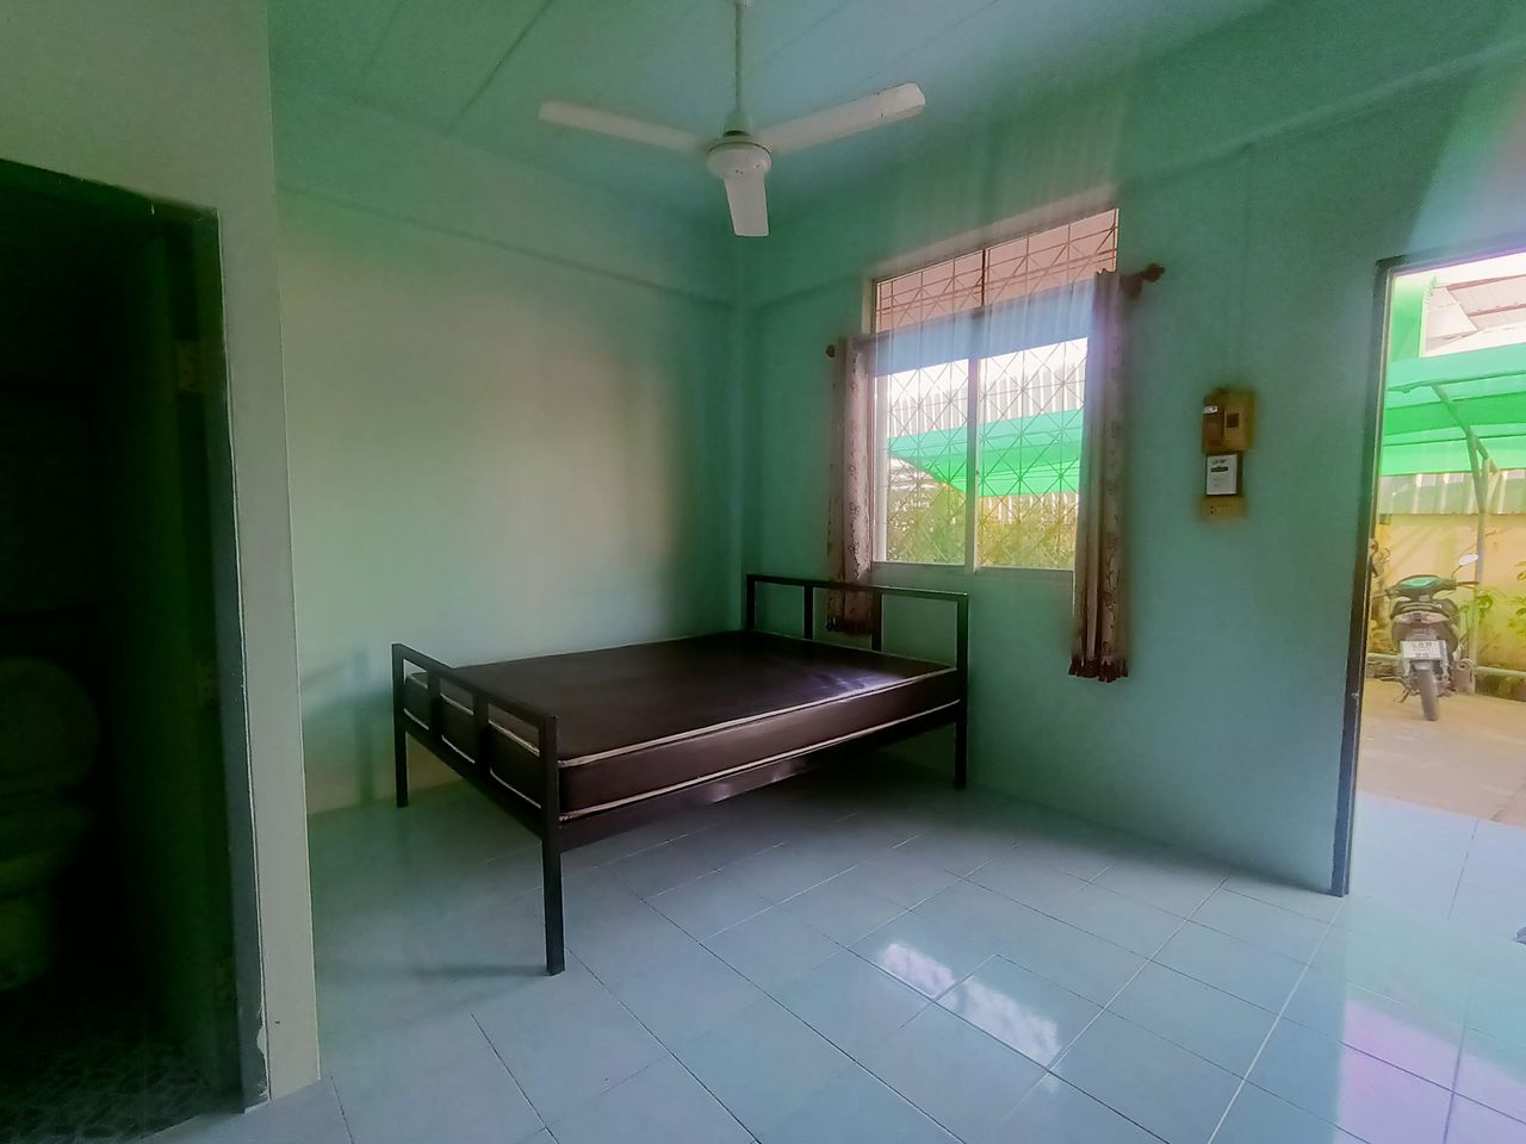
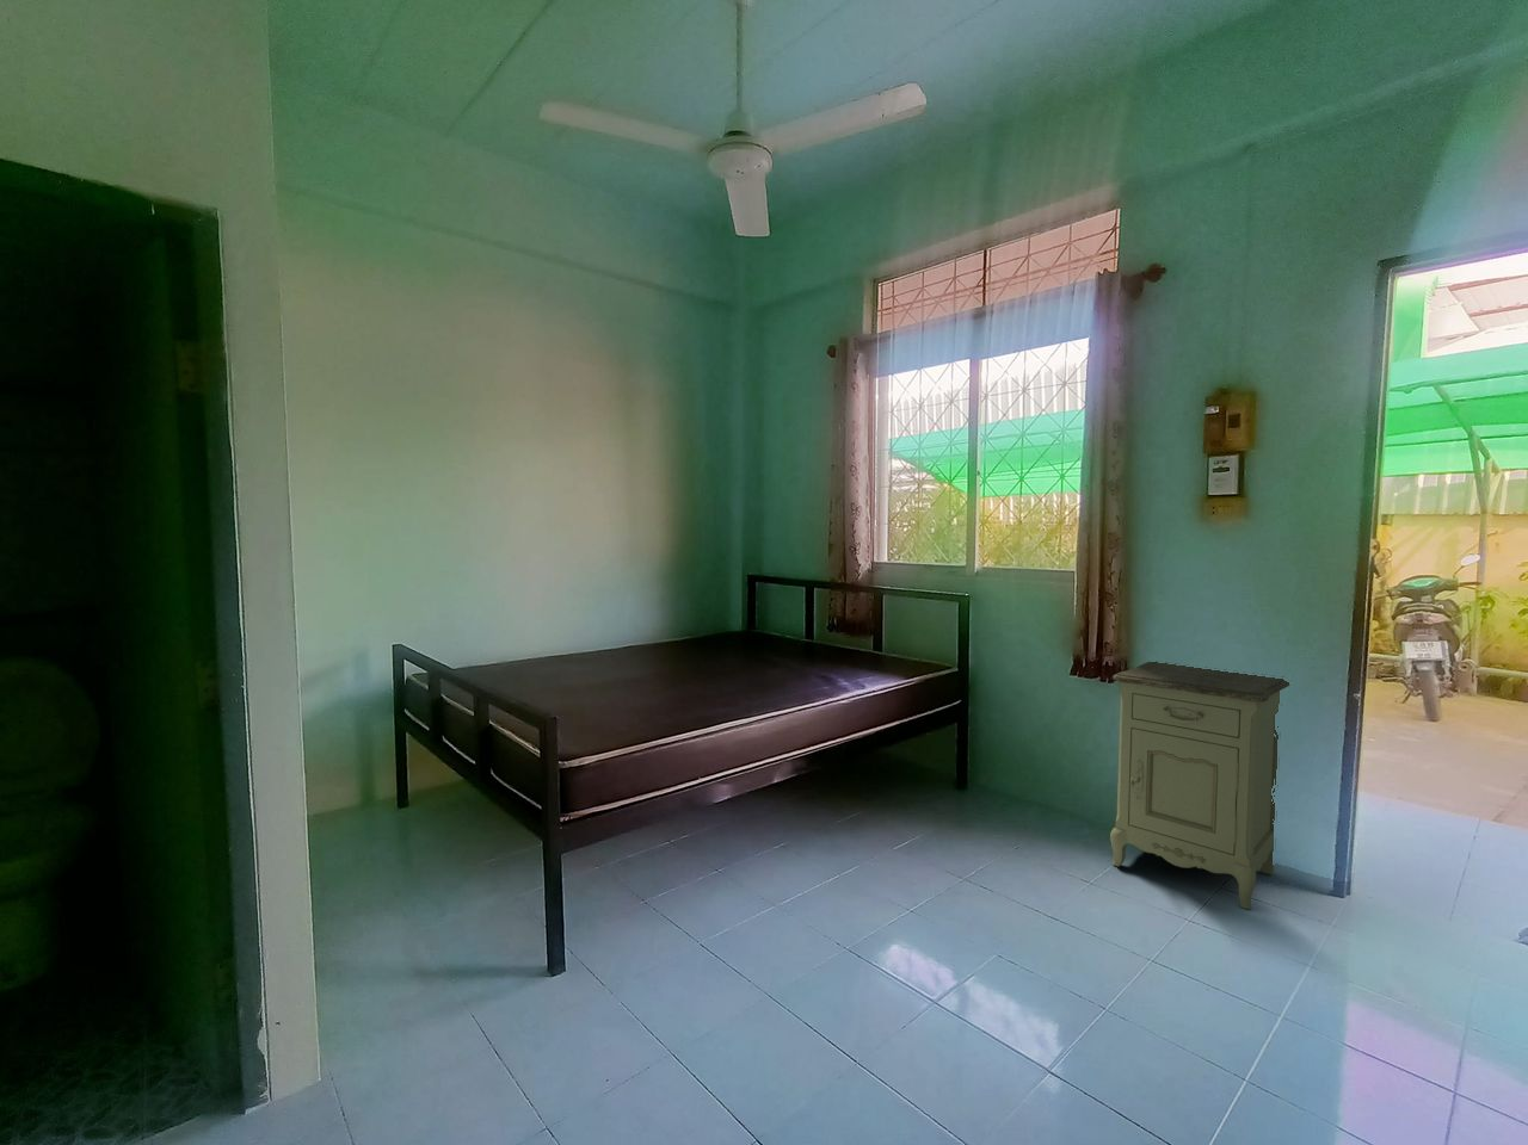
+ nightstand [1109,660,1291,912]
